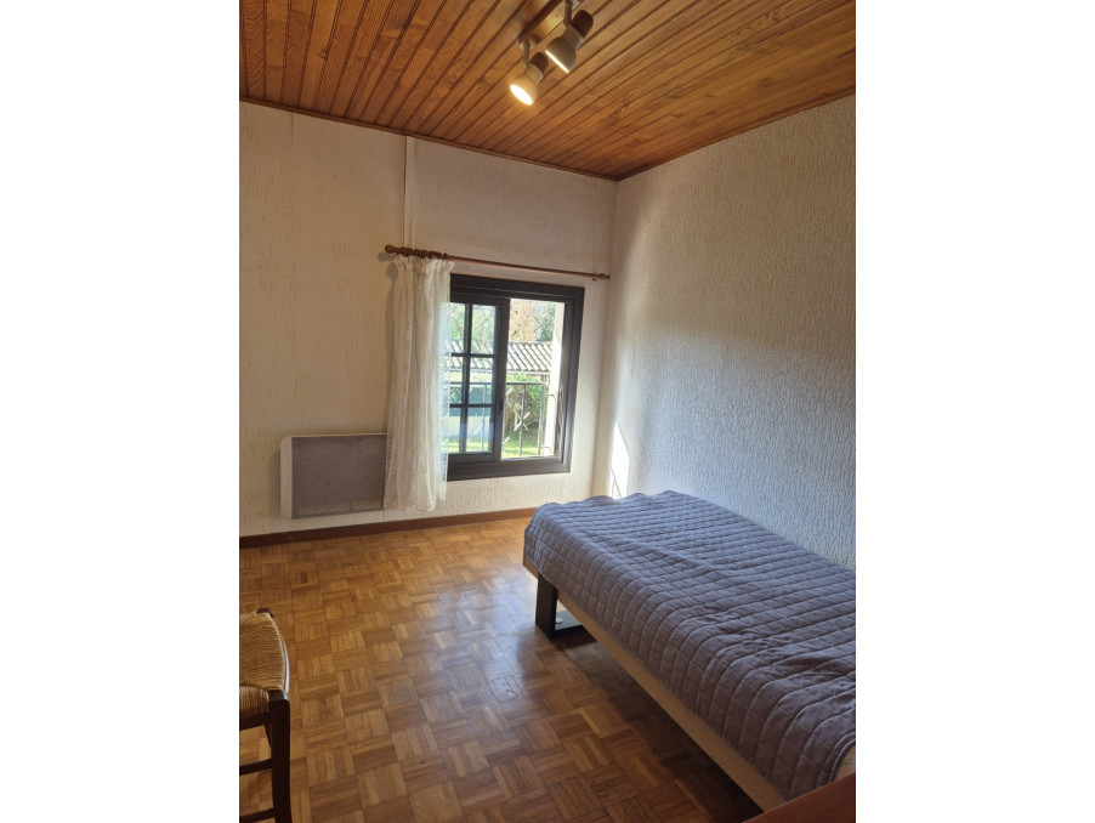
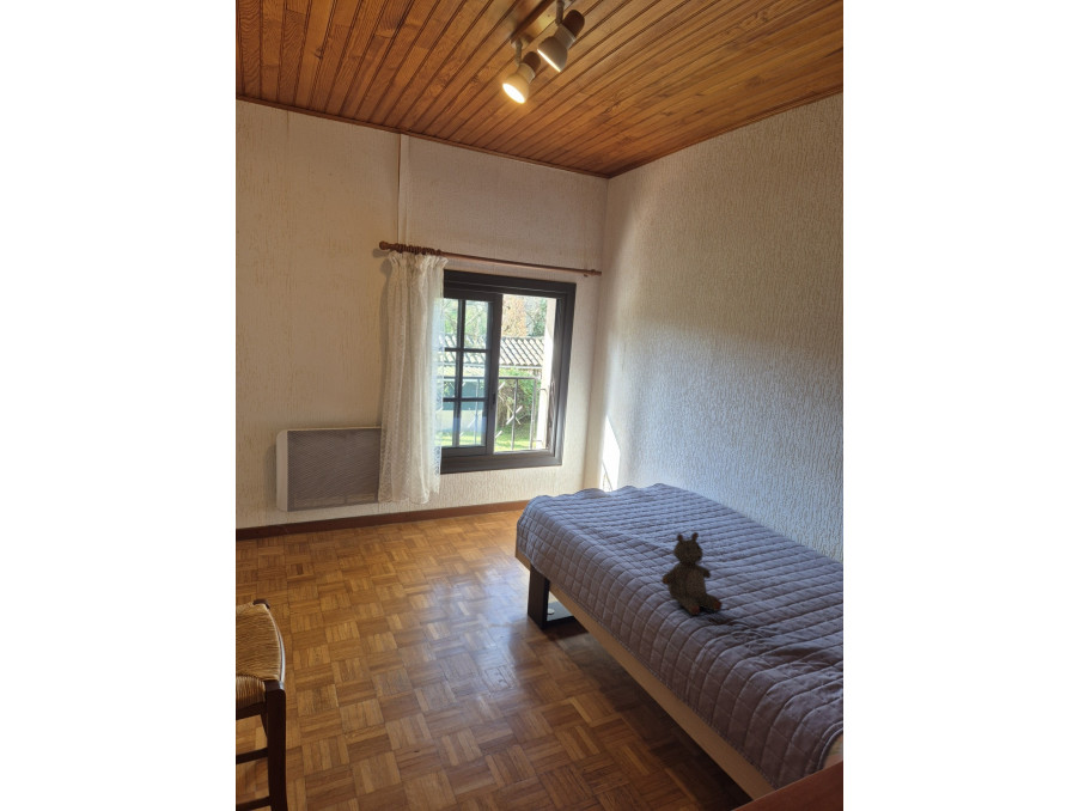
+ stuffed bear [660,531,724,616]
